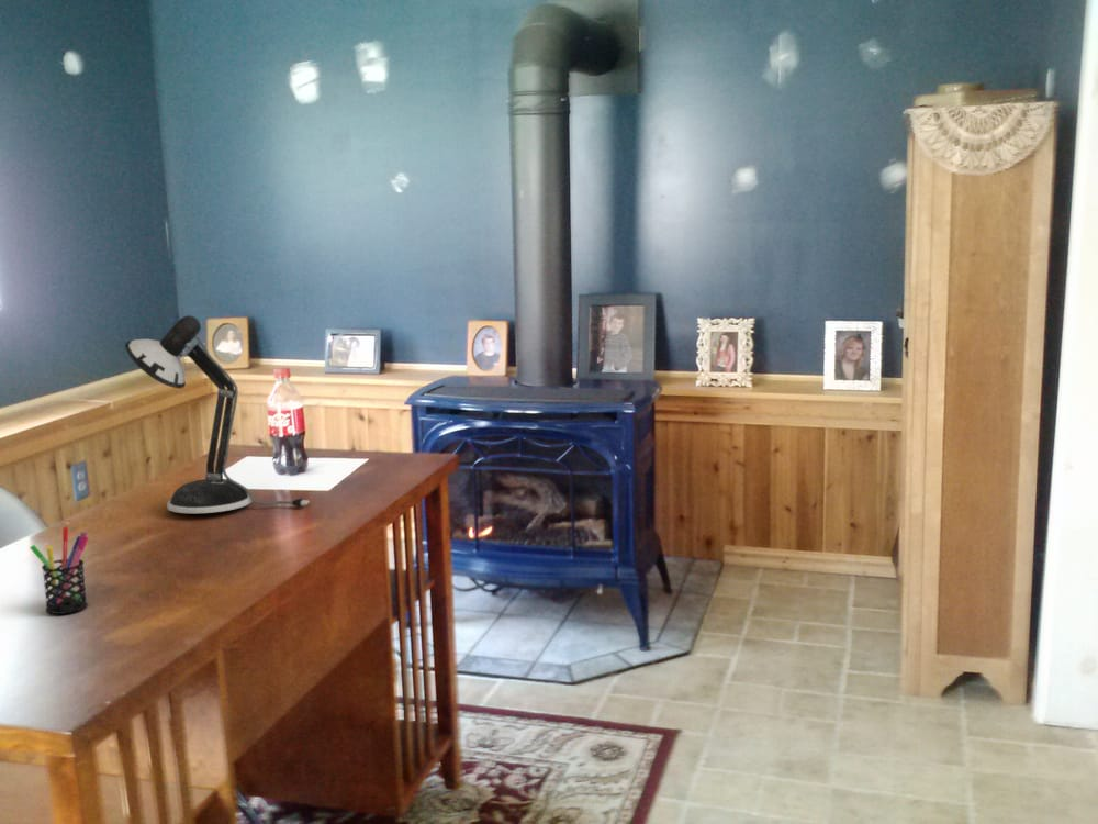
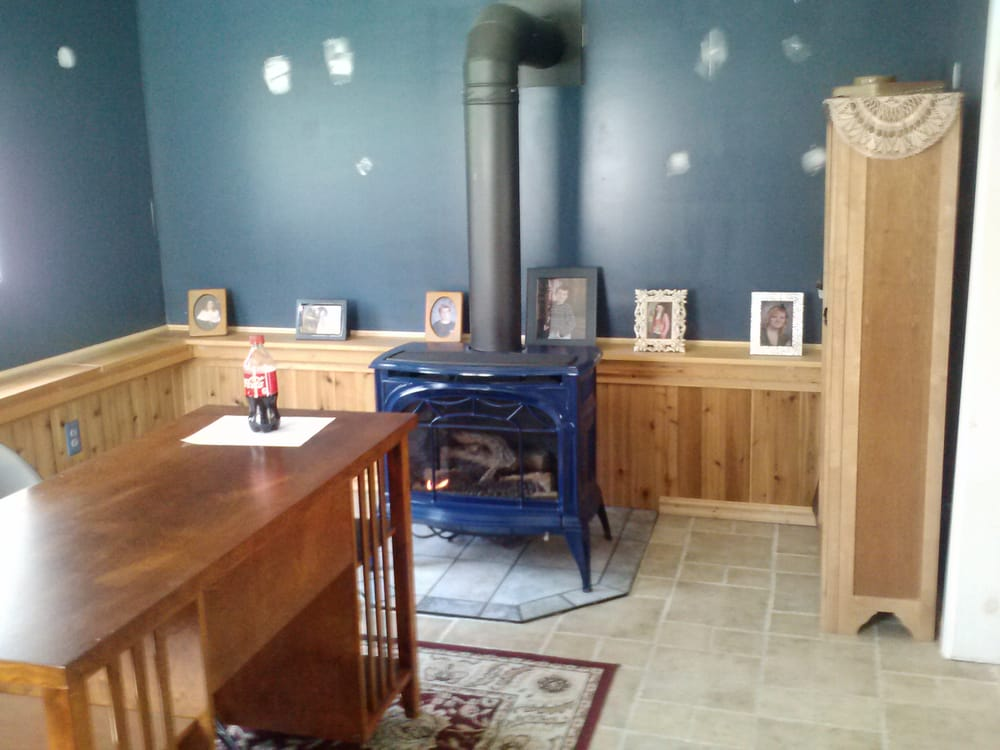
- pen holder [29,526,90,615]
- desk lamp [124,314,311,514]
